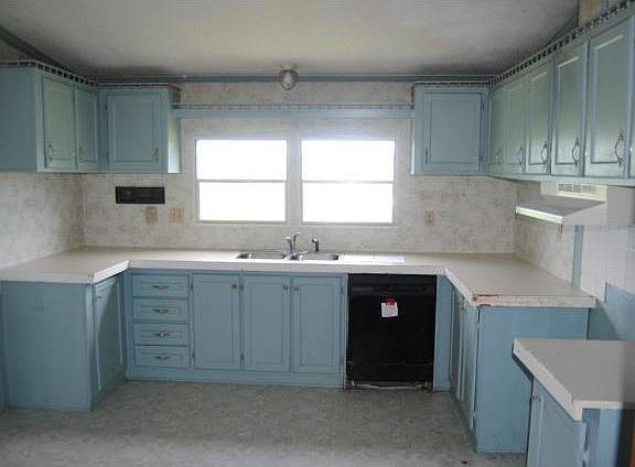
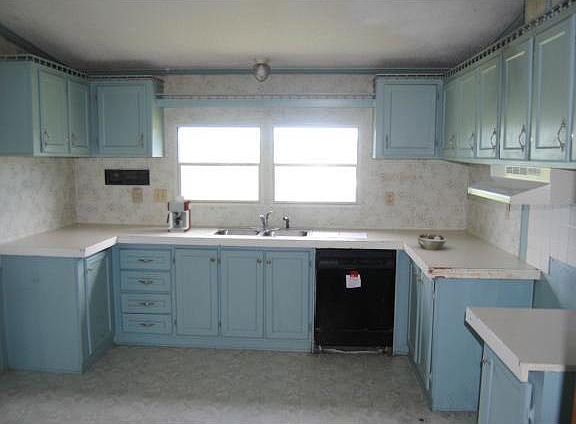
+ coffee maker [166,195,193,233]
+ succulent planter [417,232,448,251]
